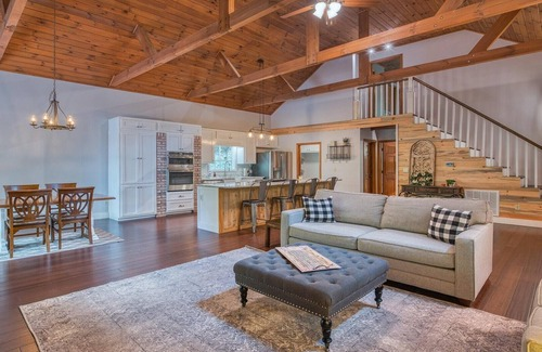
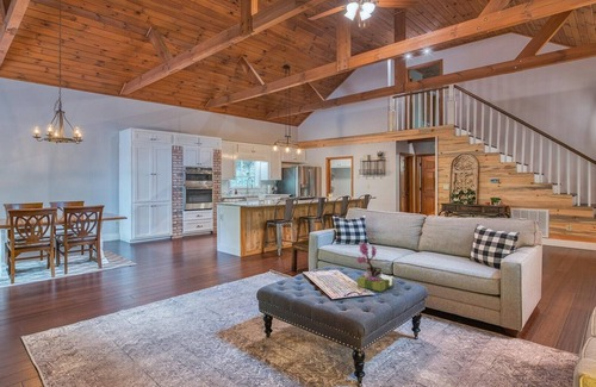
+ flower arrangement [355,242,395,293]
